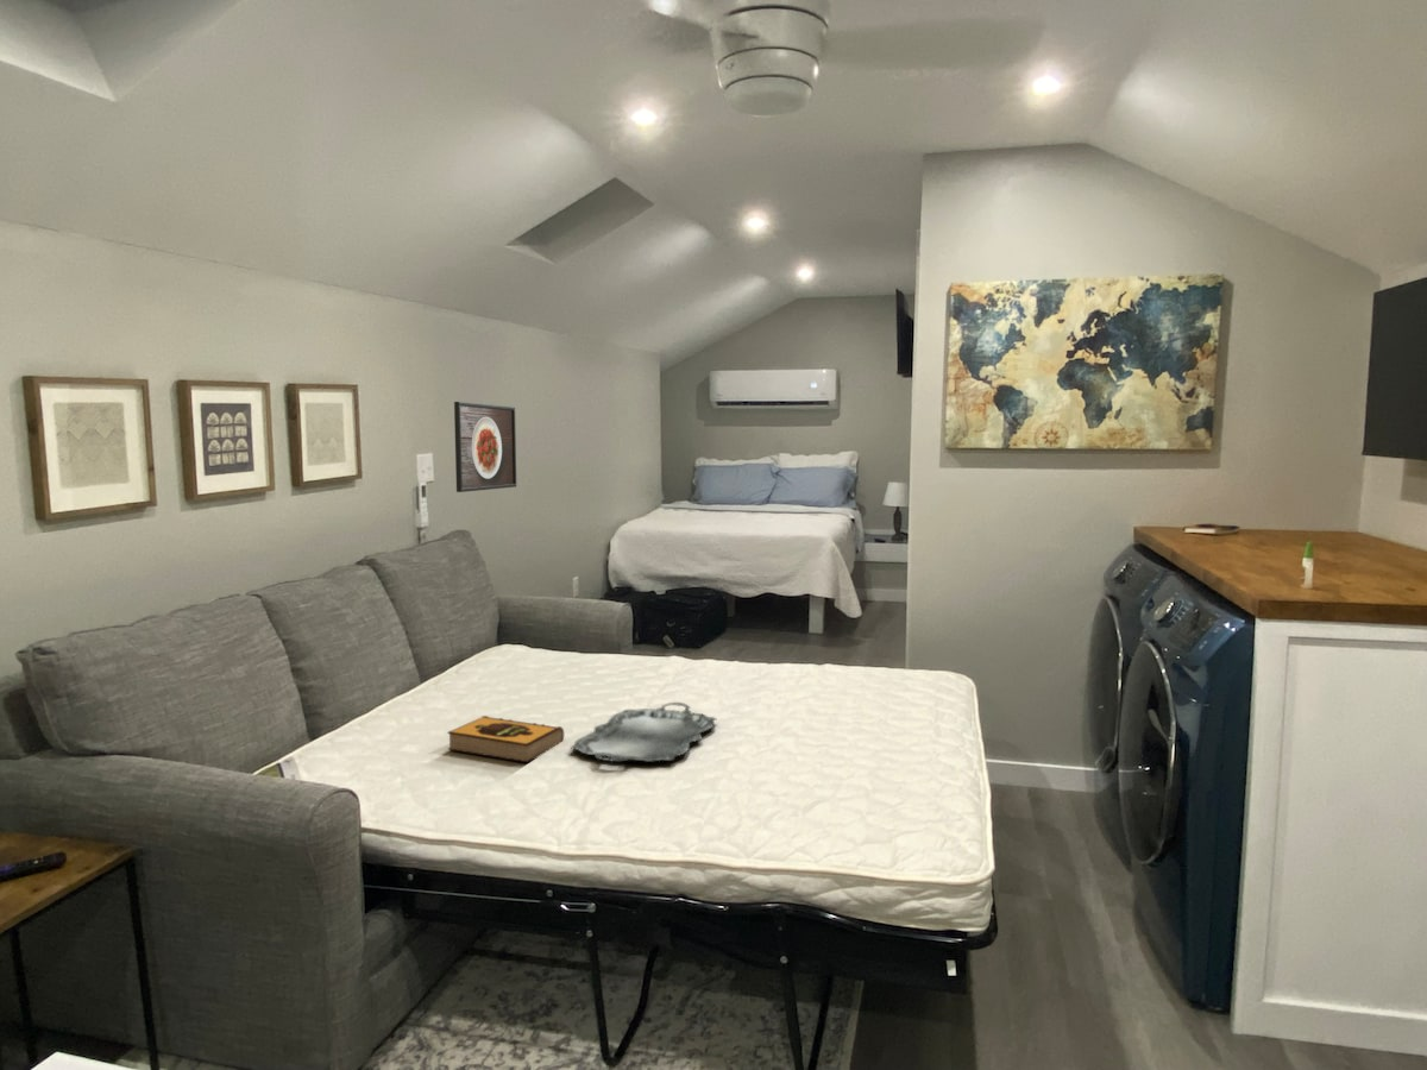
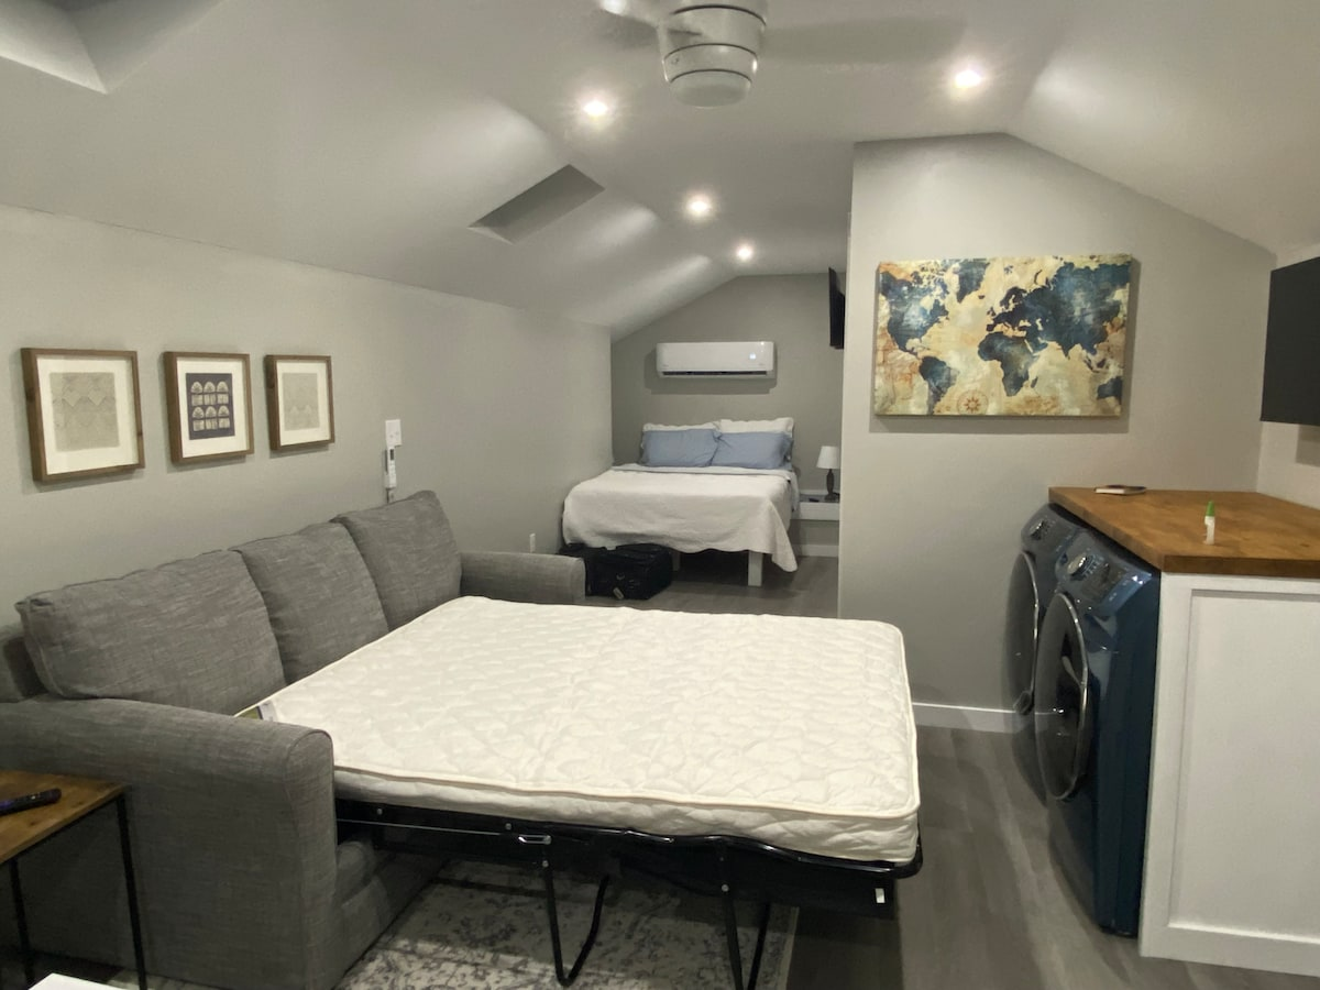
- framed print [453,401,517,493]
- serving tray [570,701,717,763]
- hardback book [446,715,565,763]
